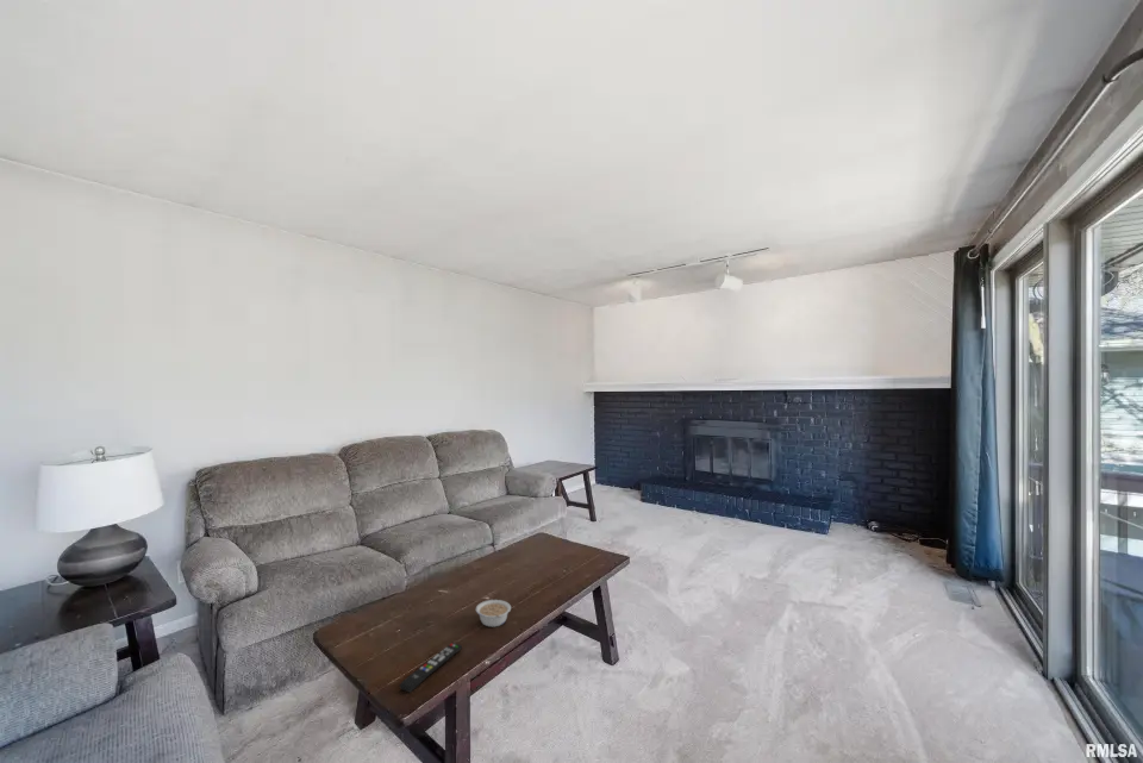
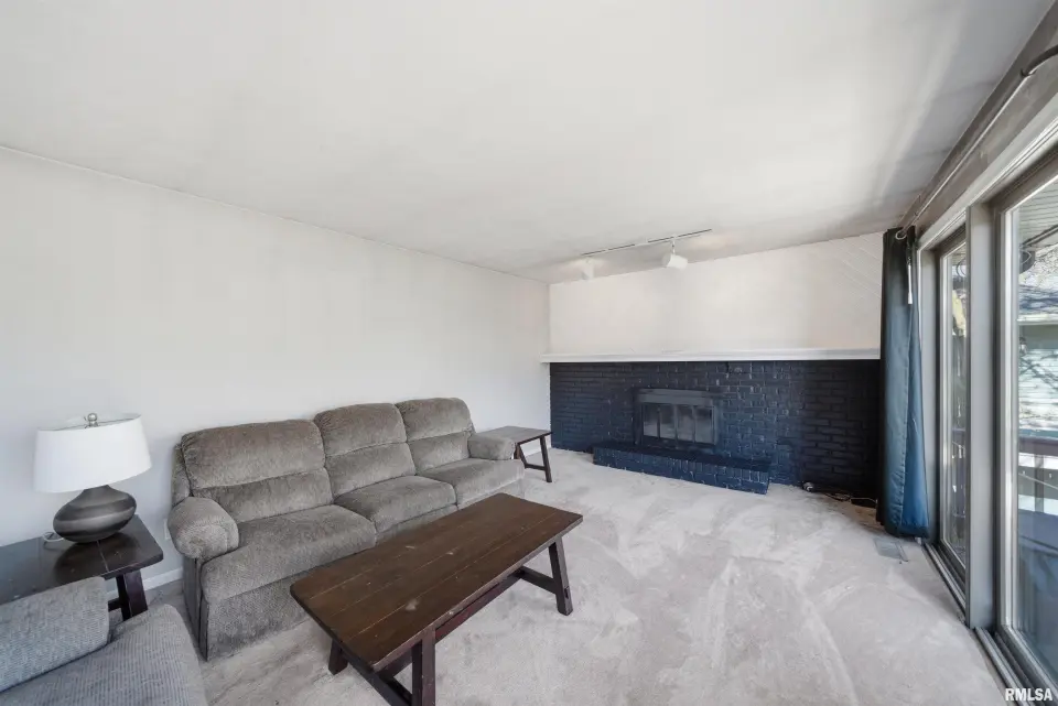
- remote control [398,642,463,694]
- legume [475,599,512,627]
